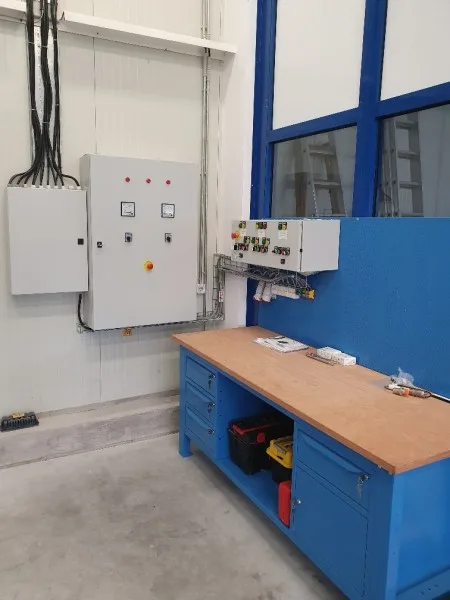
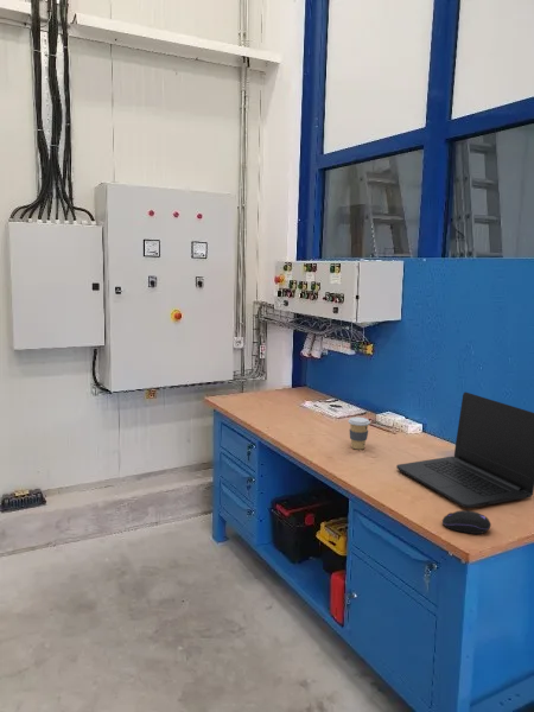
+ coffee cup [348,417,371,451]
+ laptop [395,390,534,509]
+ computer mouse [441,509,492,535]
